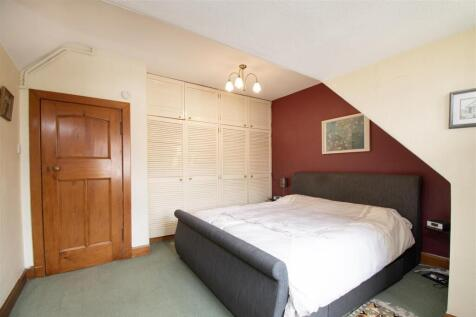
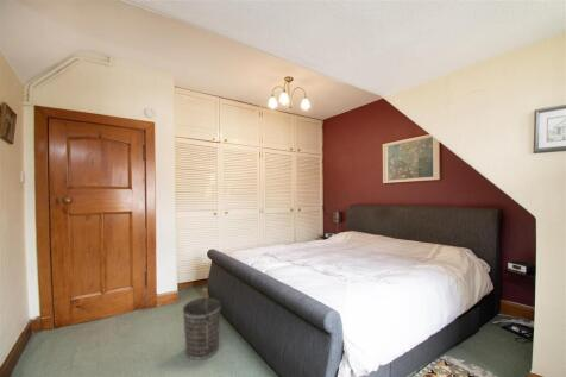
+ wastebasket [182,296,221,362]
